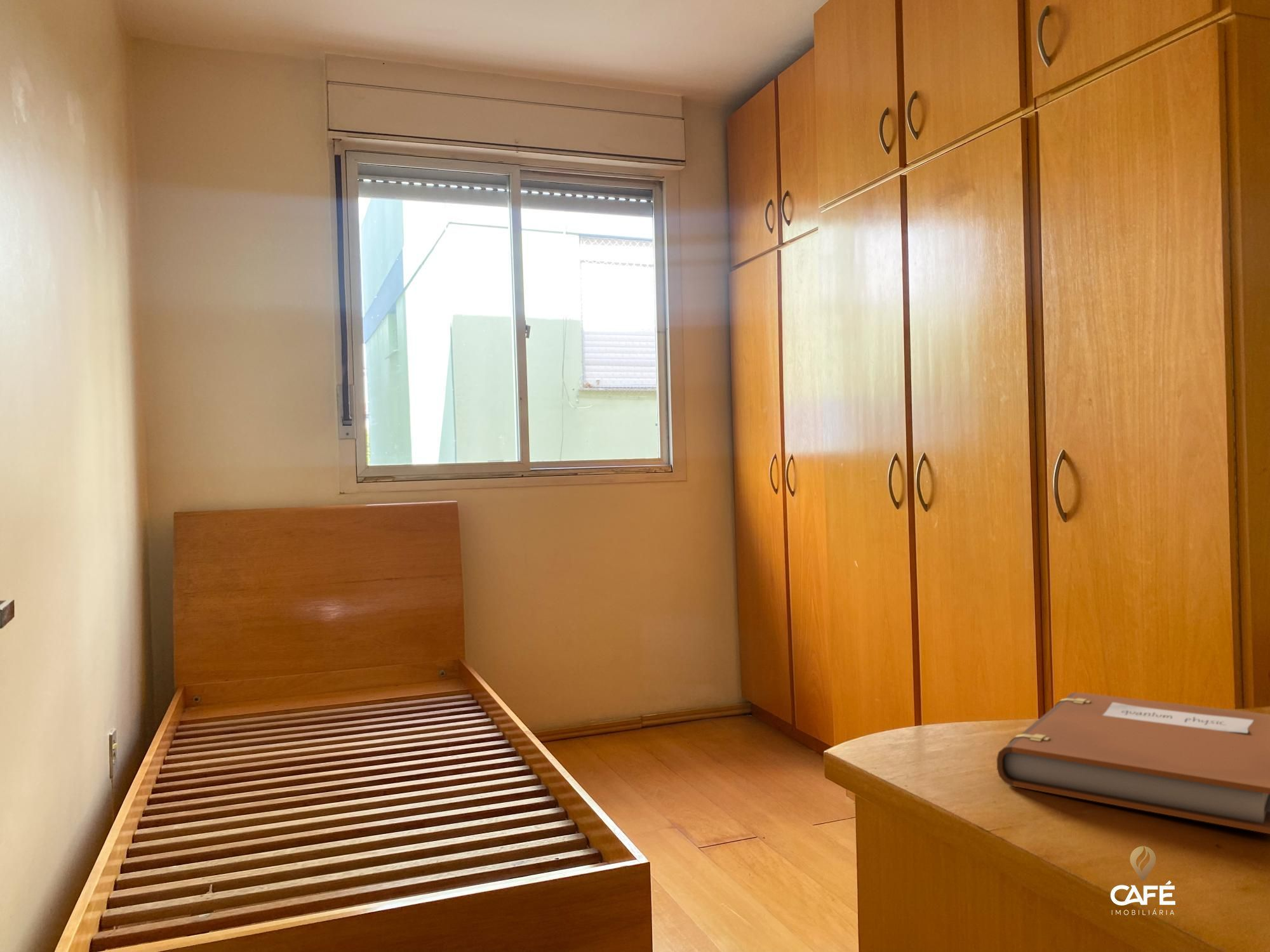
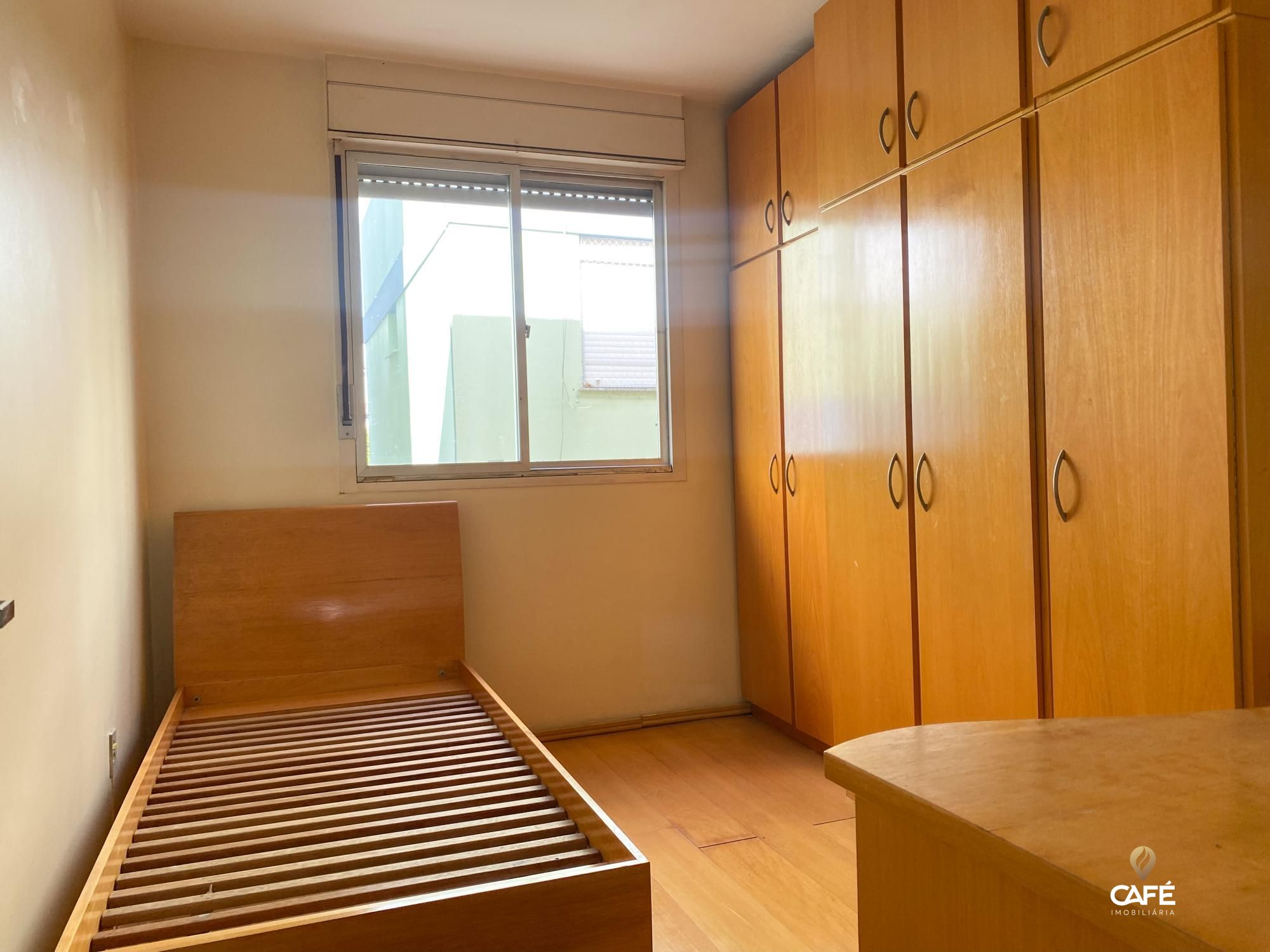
- notebook [996,692,1270,835]
